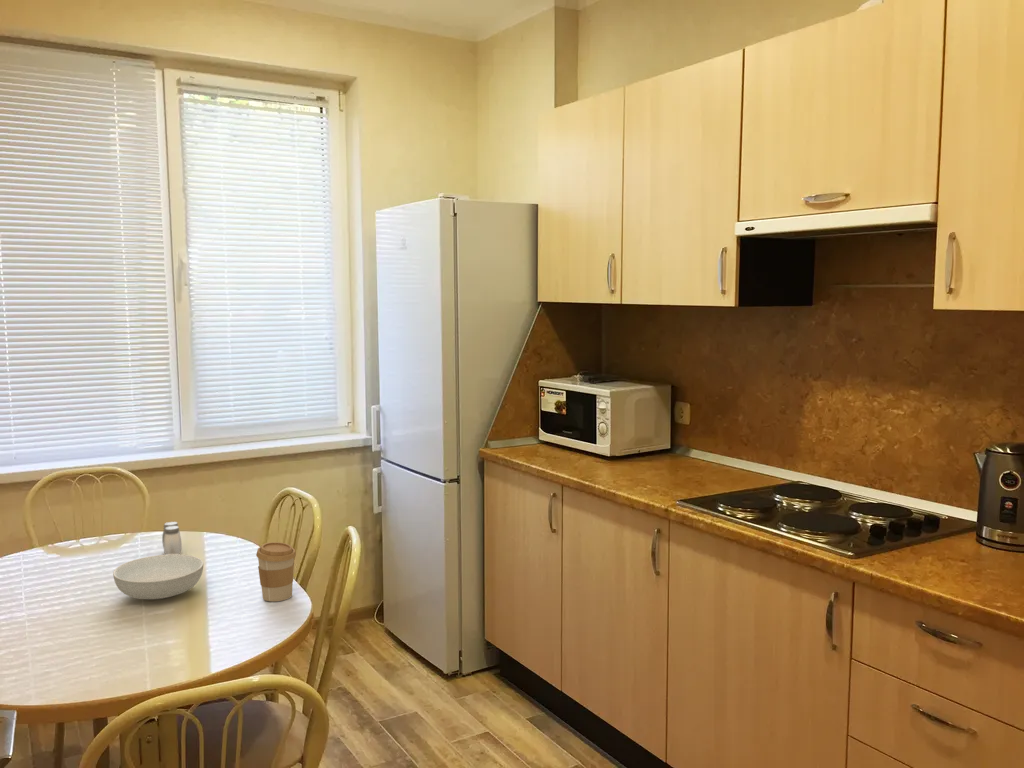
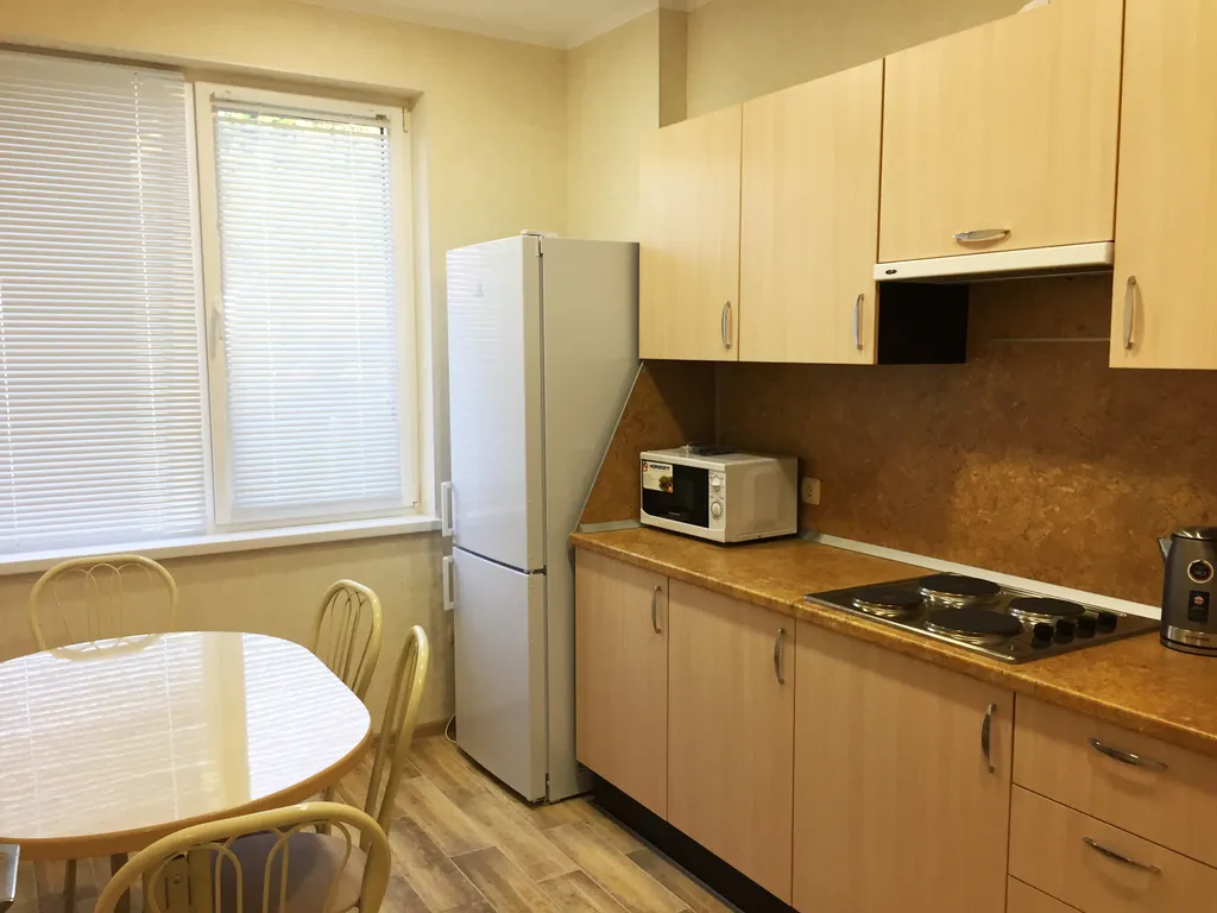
- coffee cup [255,541,297,602]
- serving bowl [112,553,204,600]
- salt and pepper shaker [161,521,182,555]
